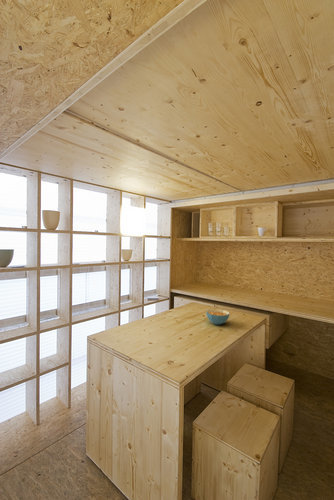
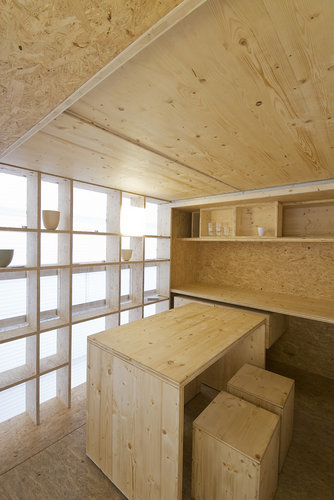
- cereal bowl [205,308,231,326]
